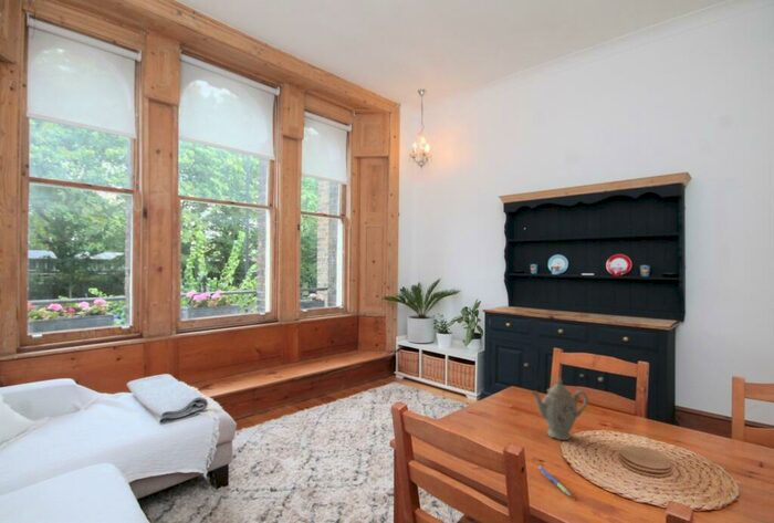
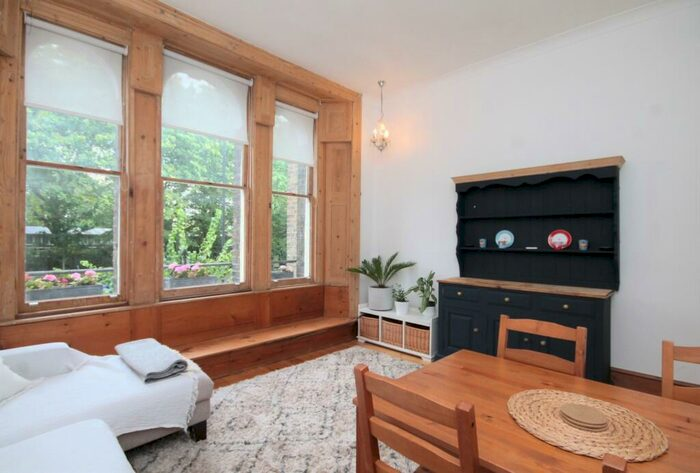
- chinaware [530,376,589,441]
- pen [537,464,573,498]
